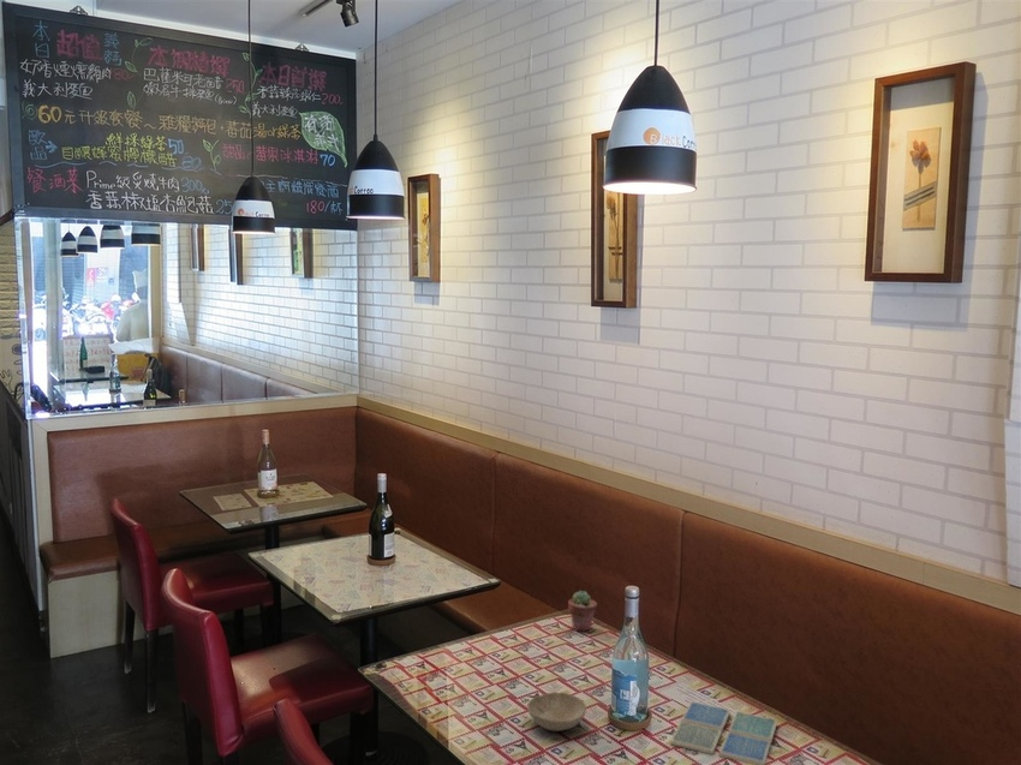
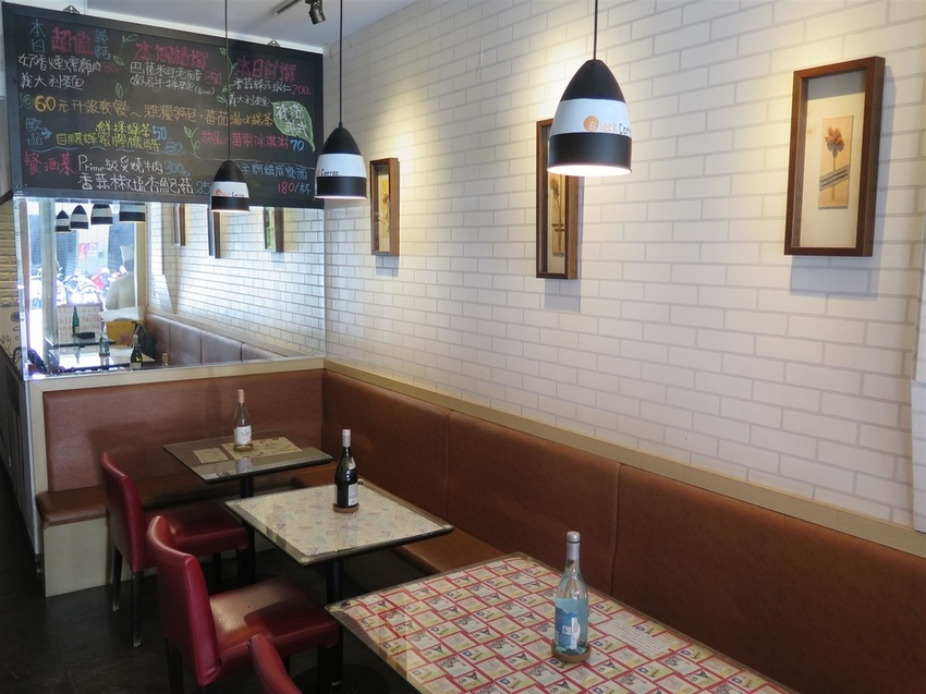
- bowl [526,691,587,733]
- drink coaster [669,700,778,765]
- potted succulent [567,590,598,633]
